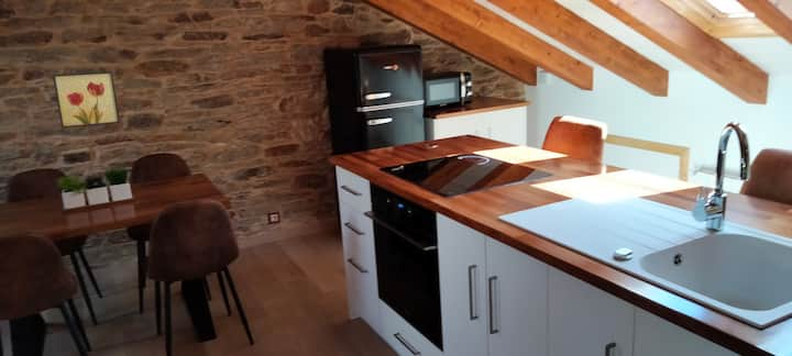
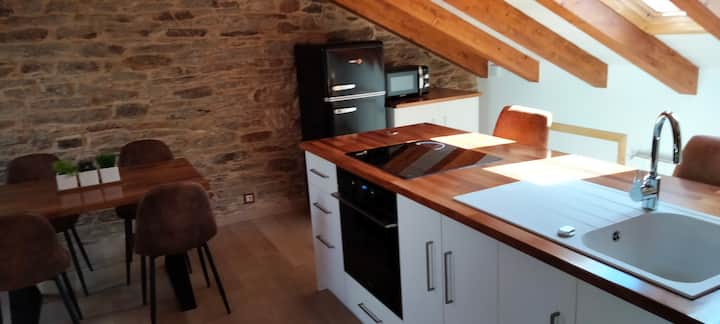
- wall art [52,70,121,130]
